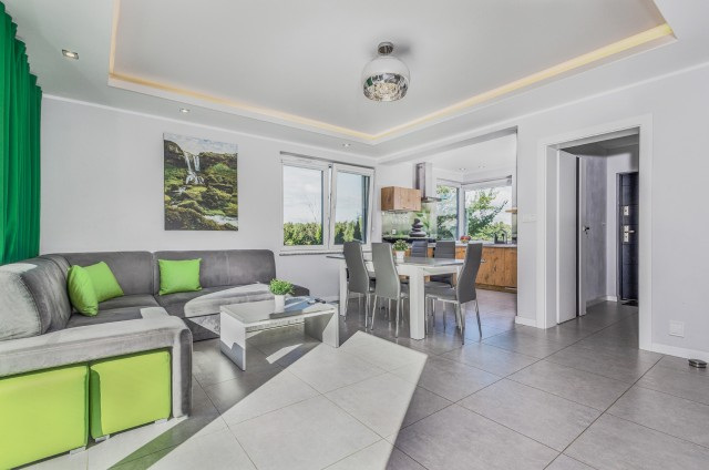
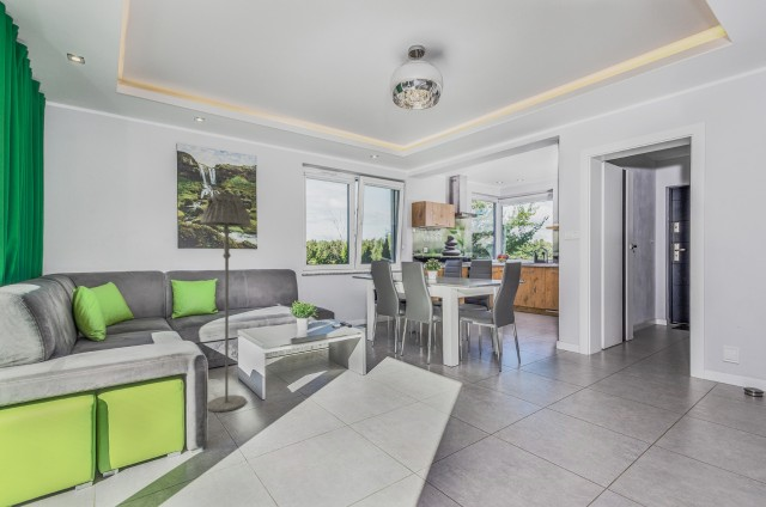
+ floor lamp [200,193,253,414]
